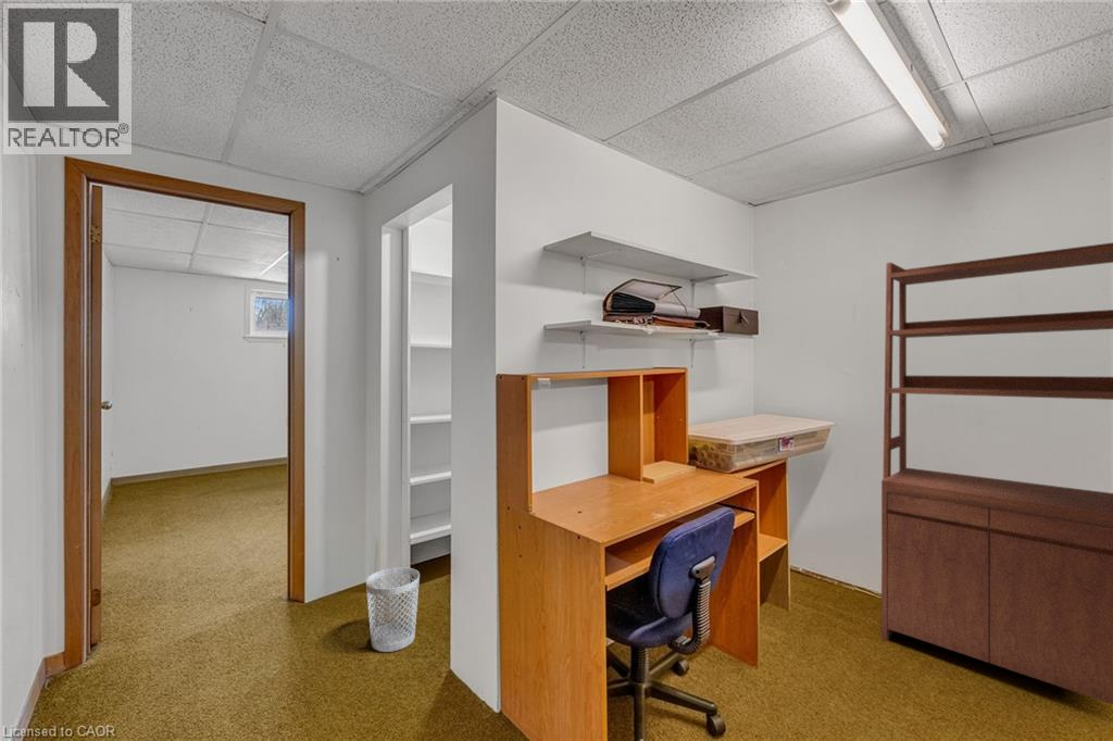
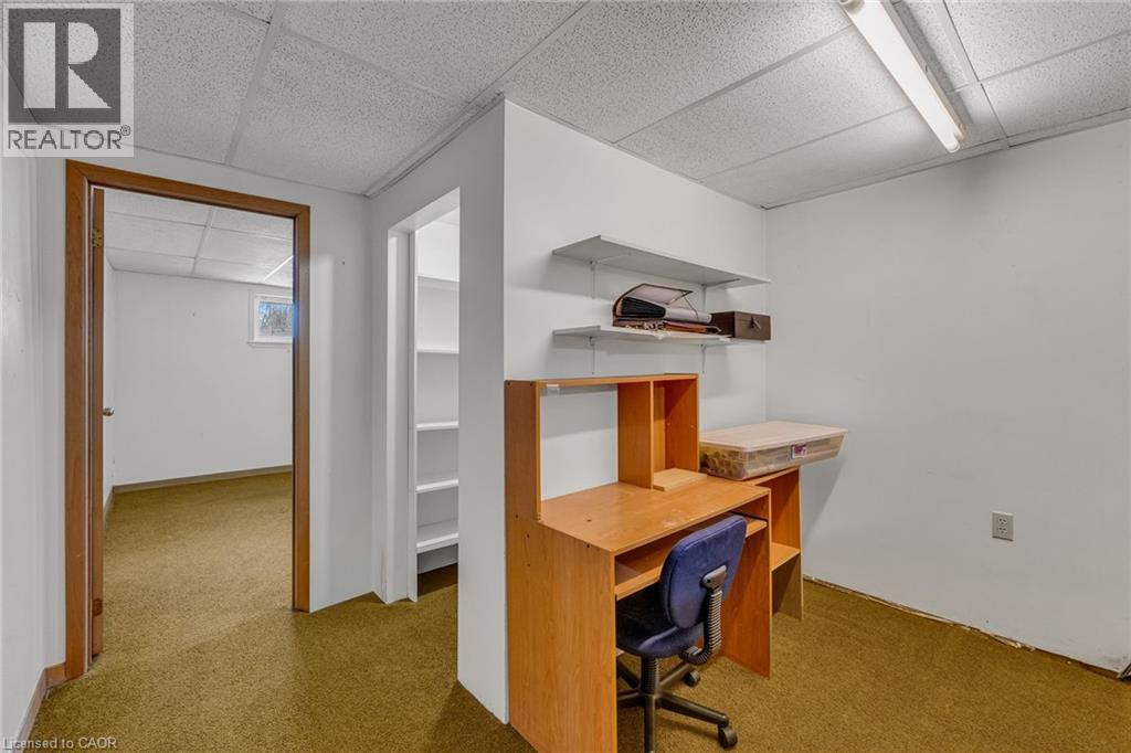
- bookshelf [879,241,1113,705]
- wastebasket [365,566,421,653]
